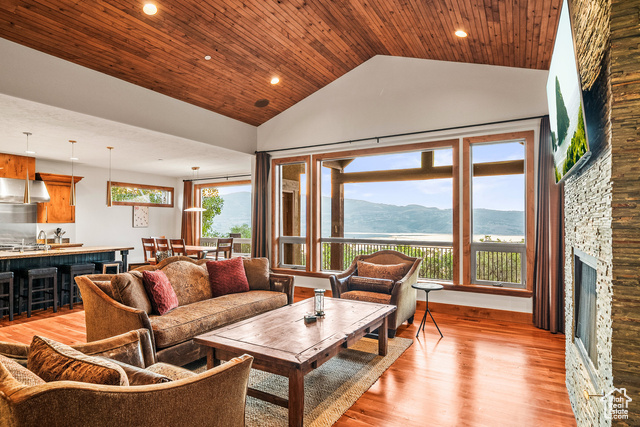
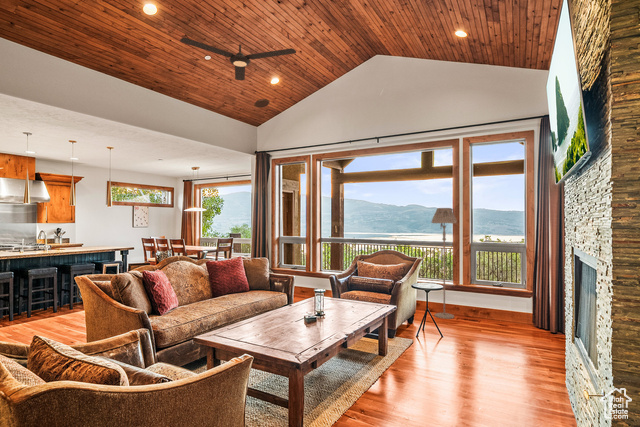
+ ceiling fan [179,36,297,81]
+ floor lamp [430,207,458,320]
